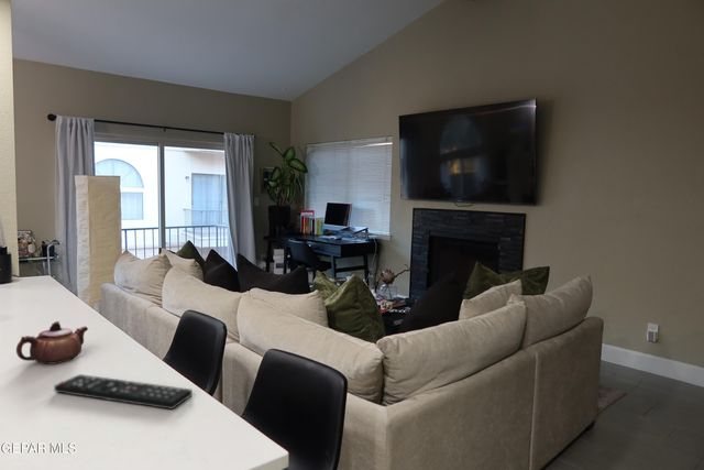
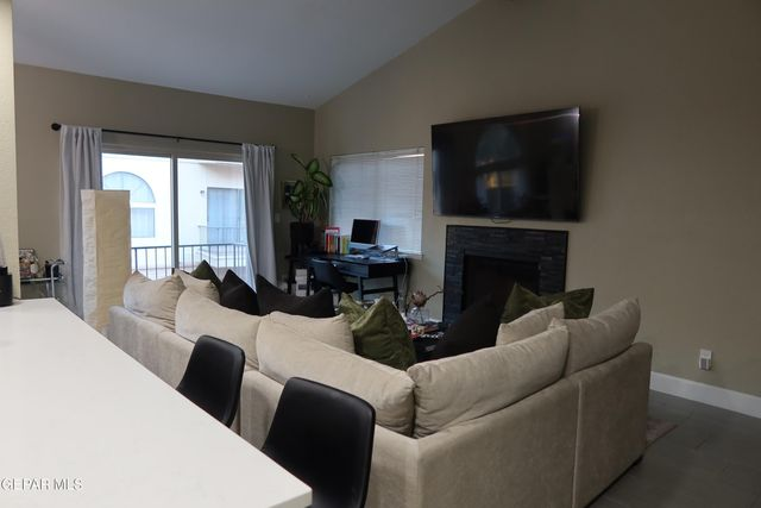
- remote control [53,373,194,411]
- teapot [15,320,89,365]
